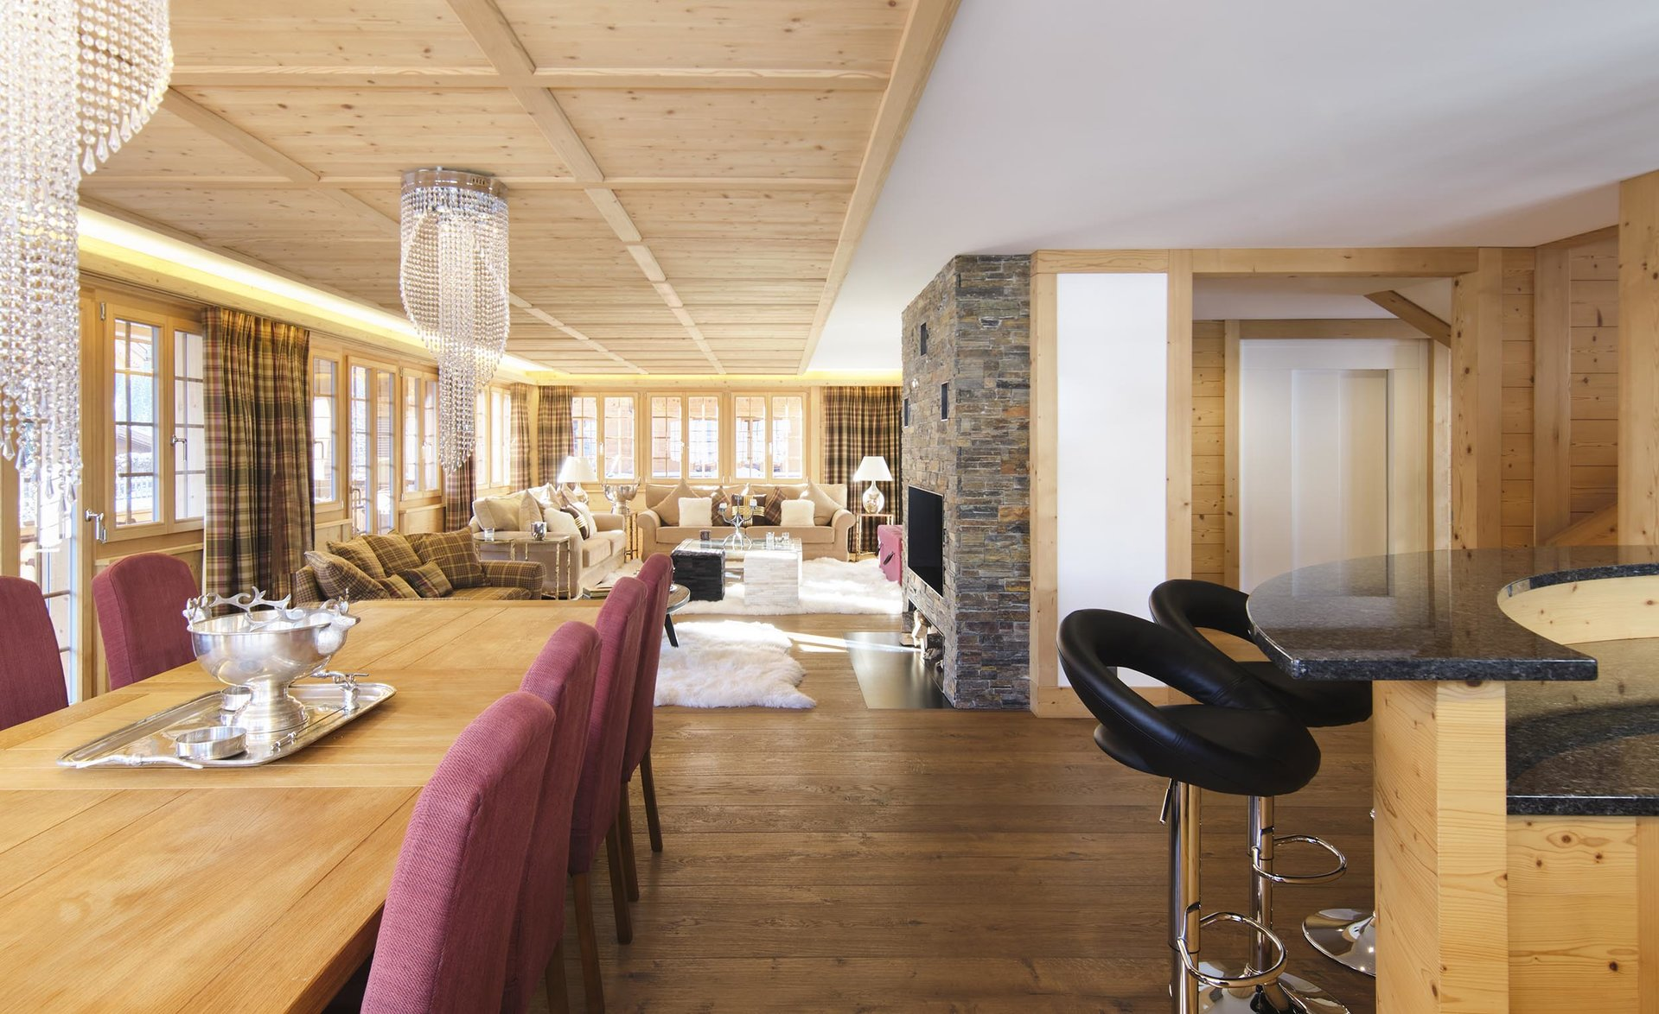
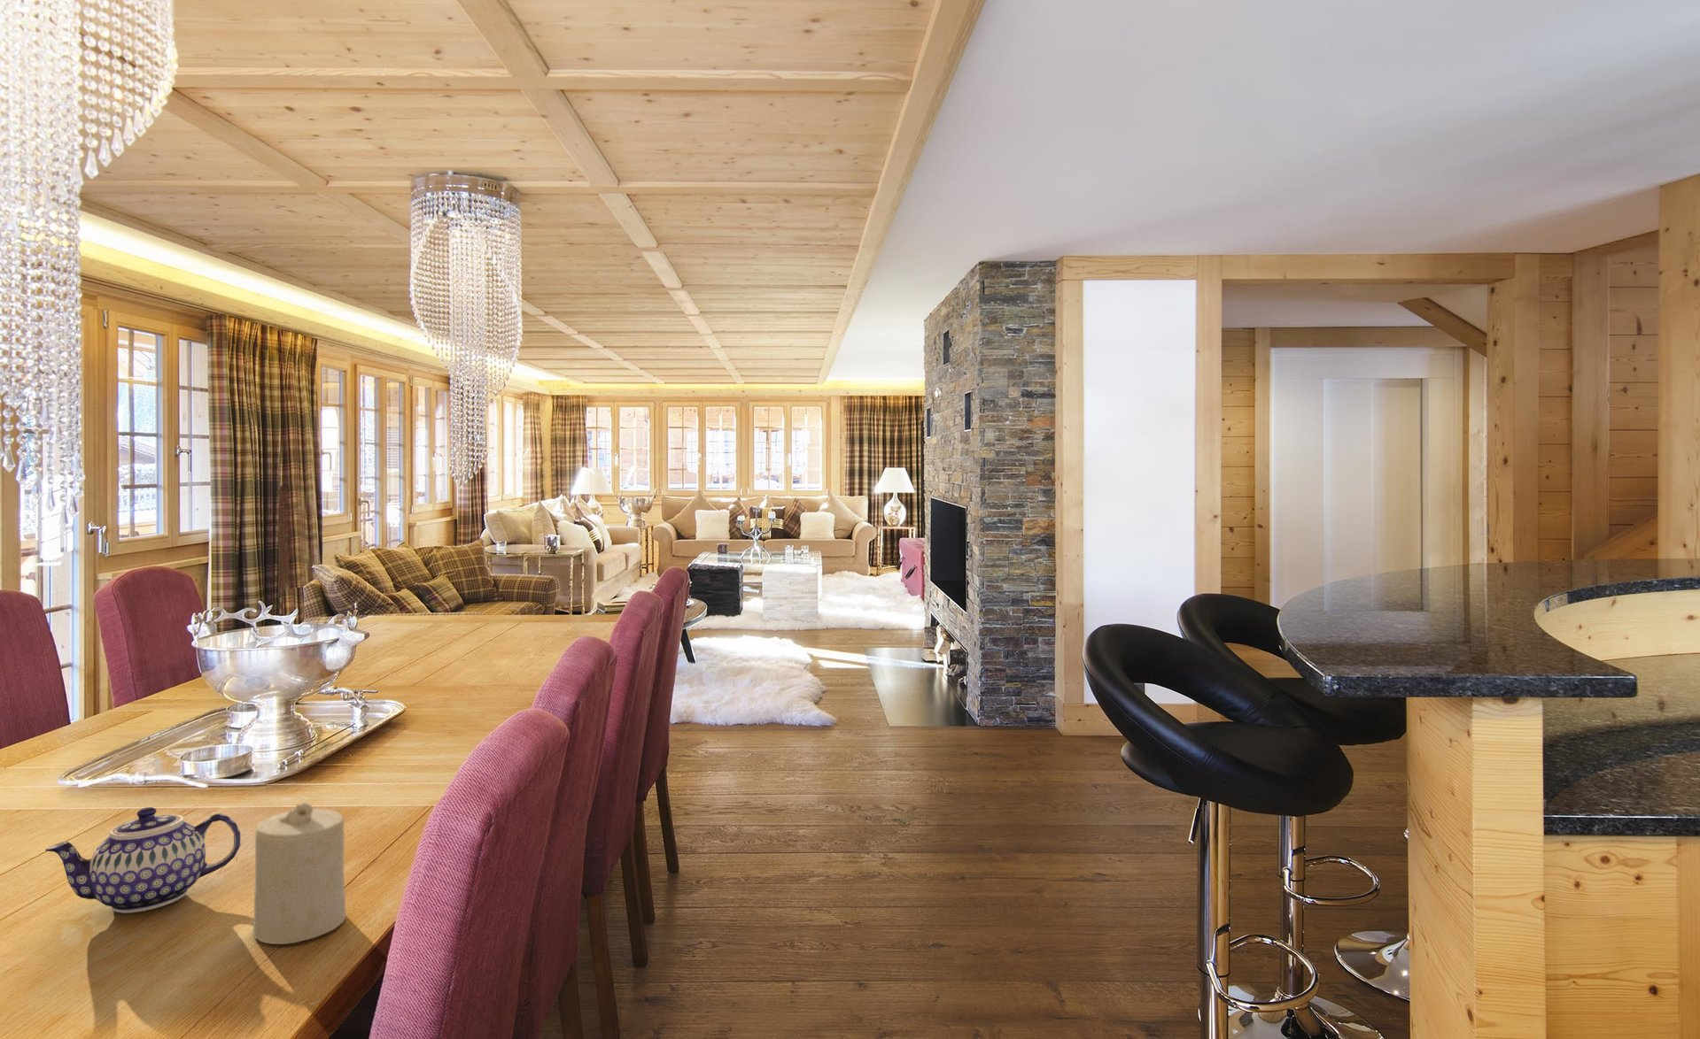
+ candle [253,802,346,946]
+ teapot [44,806,240,914]
